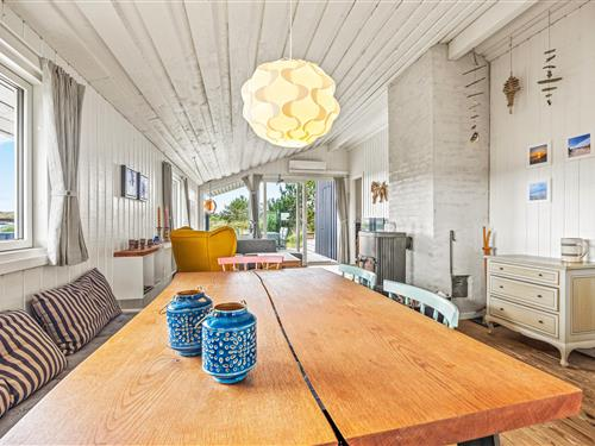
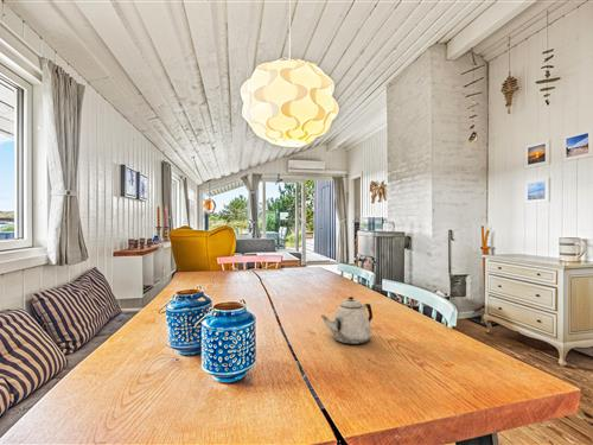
+ teapot [320,295,374,345]
